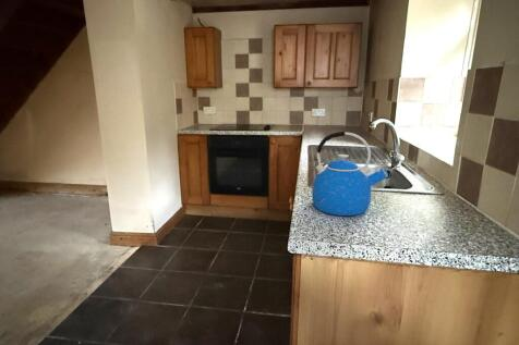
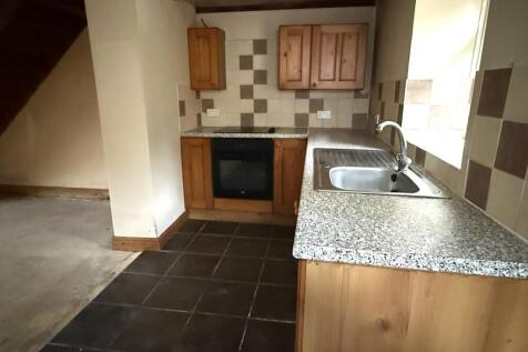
- kettle [311,130,389,217]
